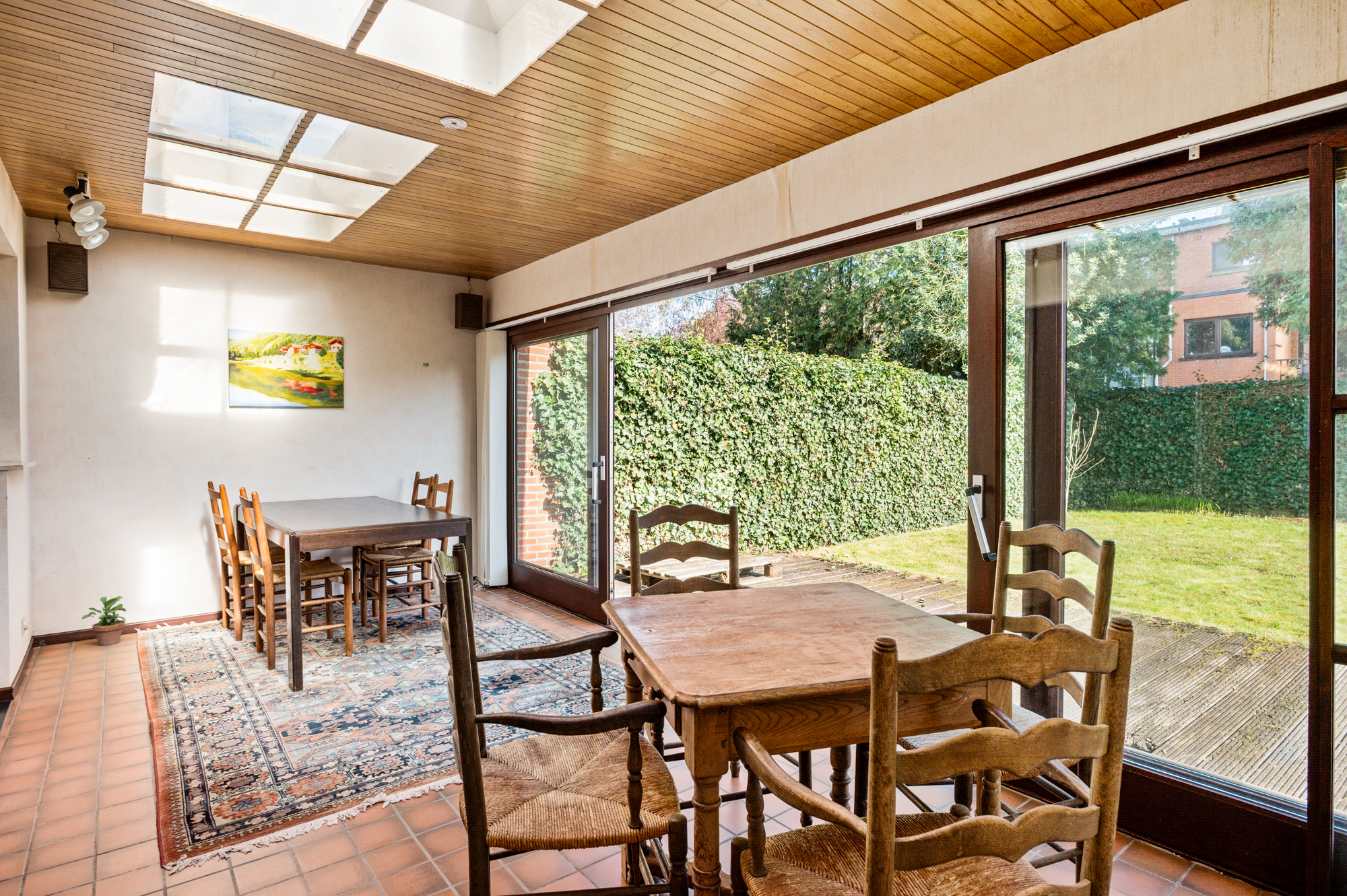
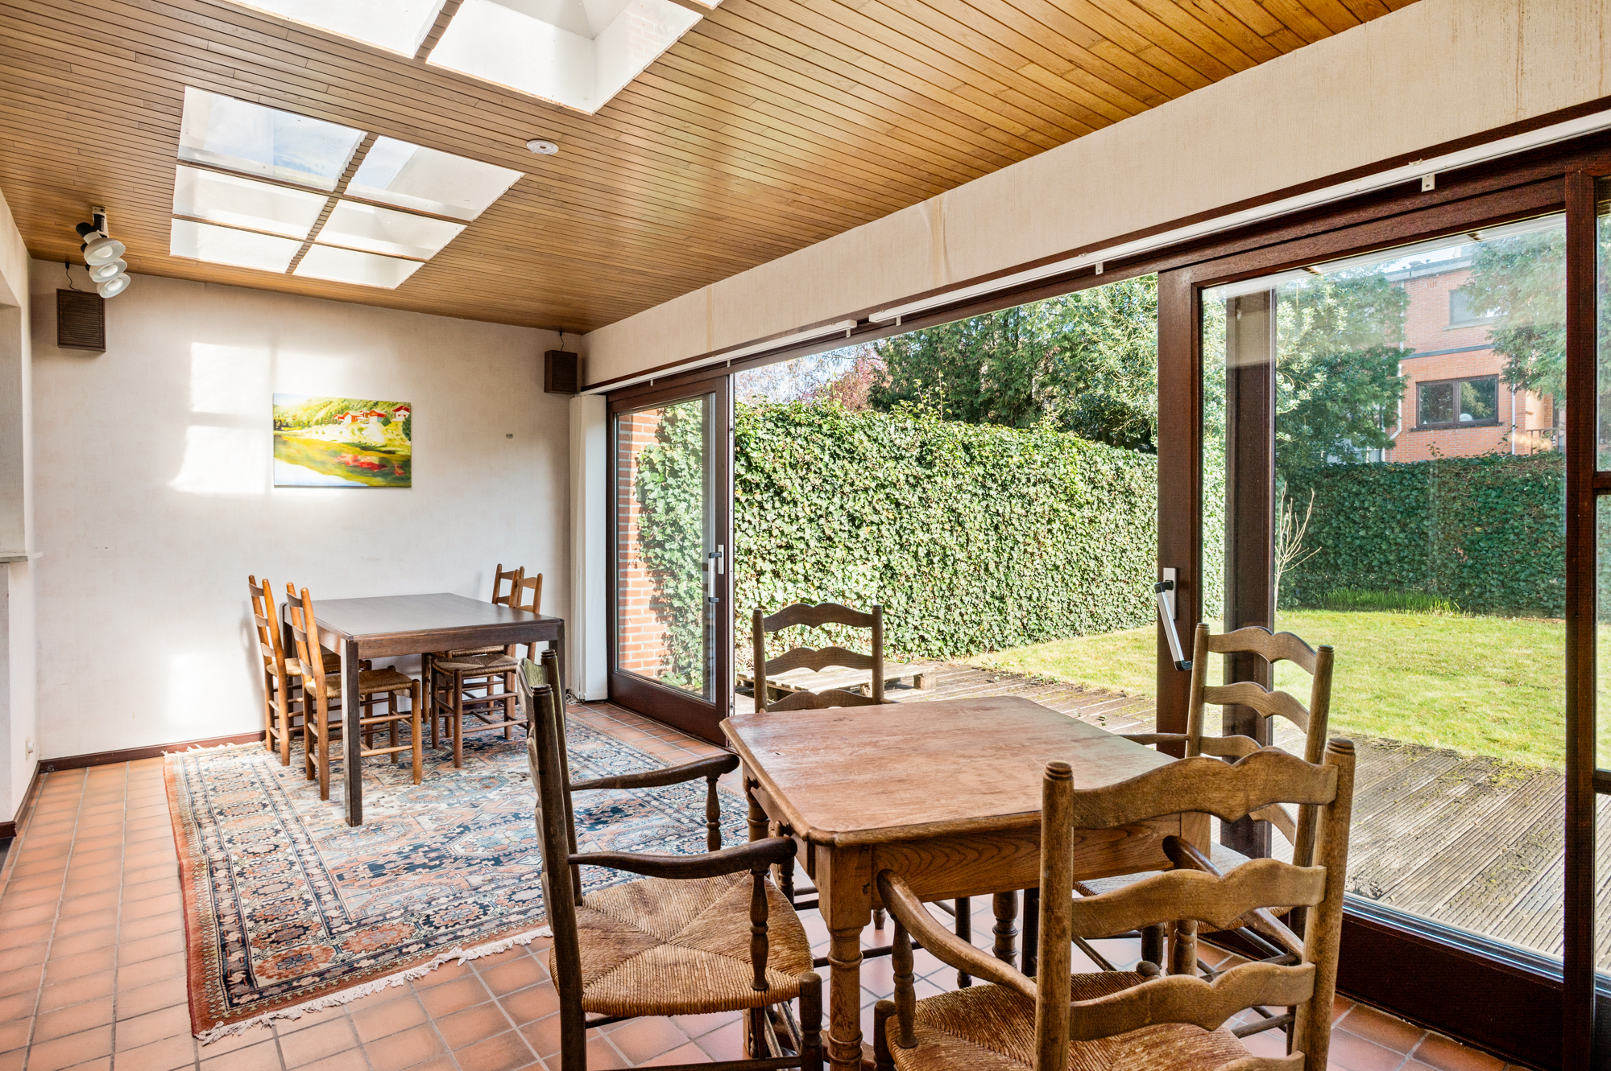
- potted plant [81,596,127,646]
